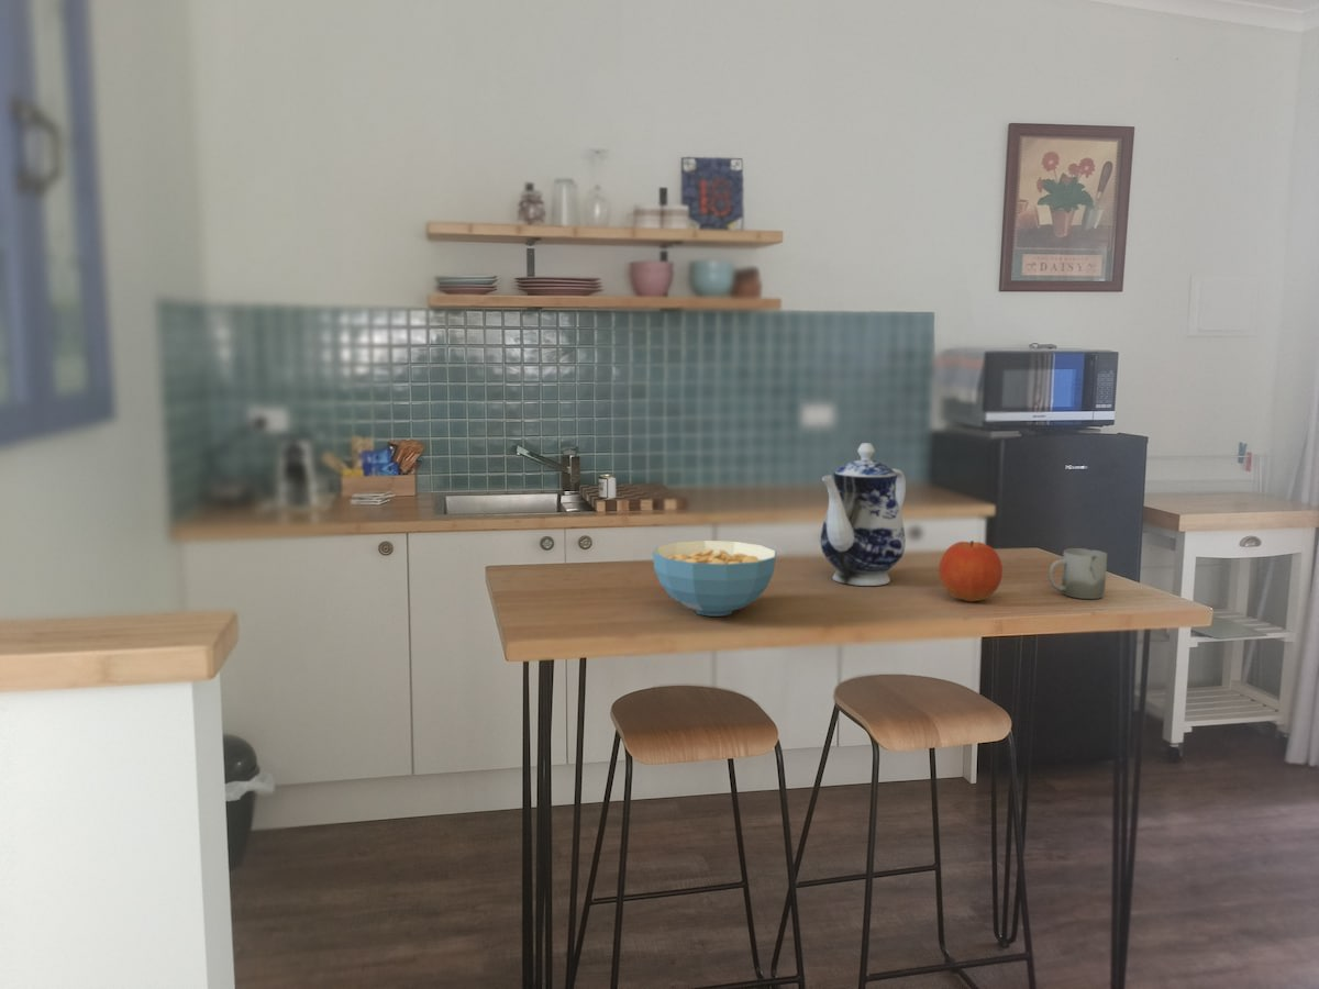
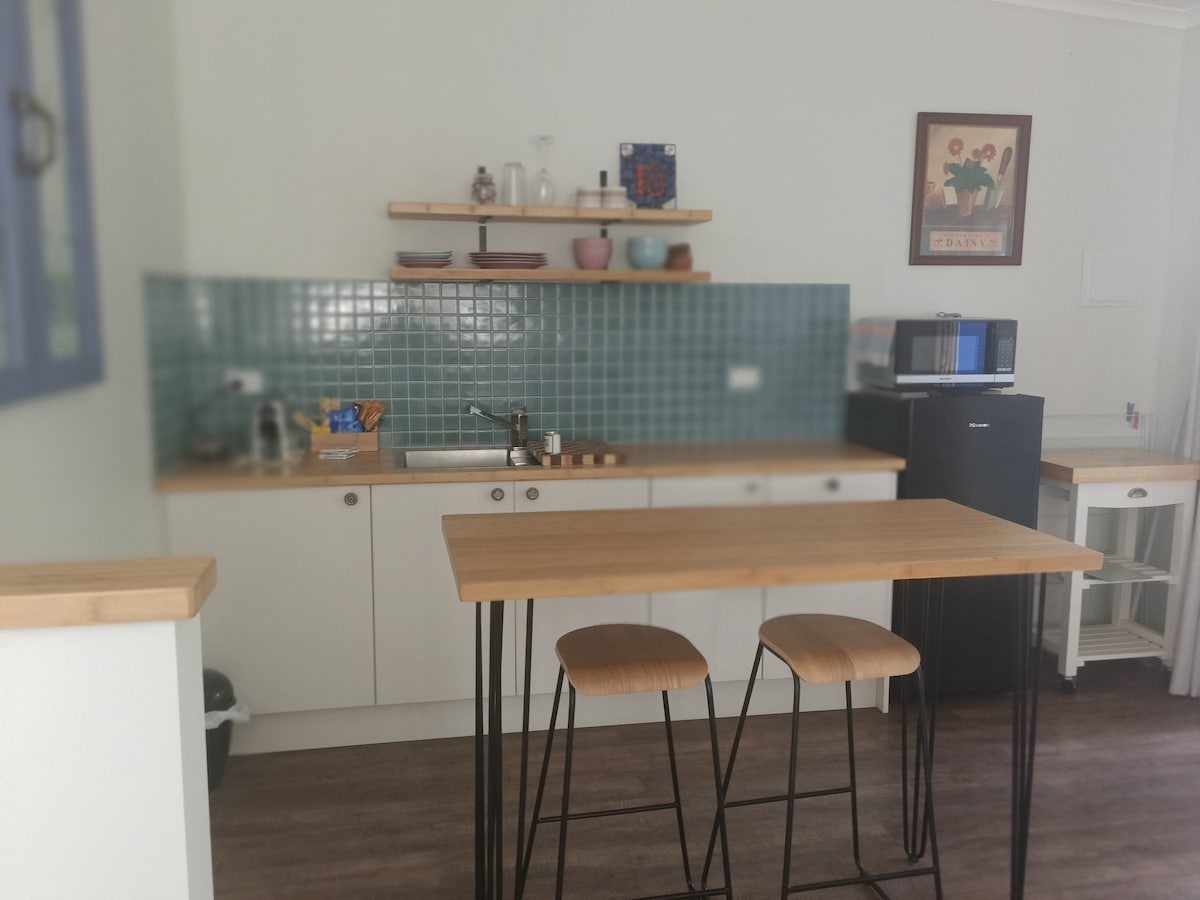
- cereal bowl [652,540,778,618]
- fruit [938,540,1004,603]
- cup [1048,547,1108,600]
- teapot [820,442,907,587]
